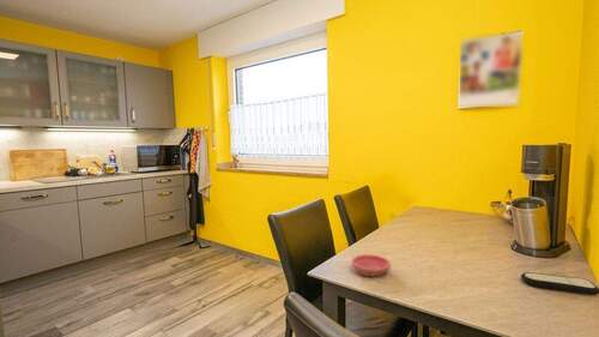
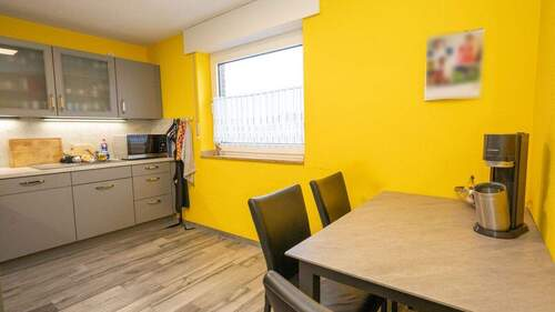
- remote control [520,271,599,296]
- saucer [351,253,392,277]
